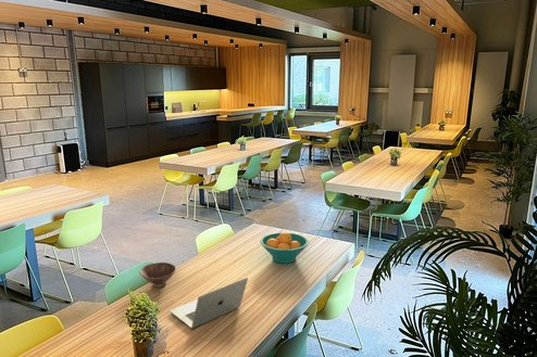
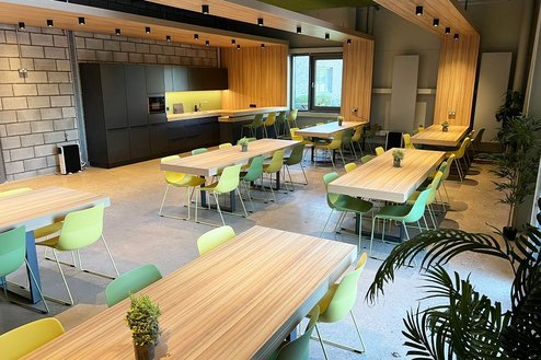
- laptop [170,277,249,330]
- fruit bowl [259,231,310,265]
- bowl [139,262,177,289]
